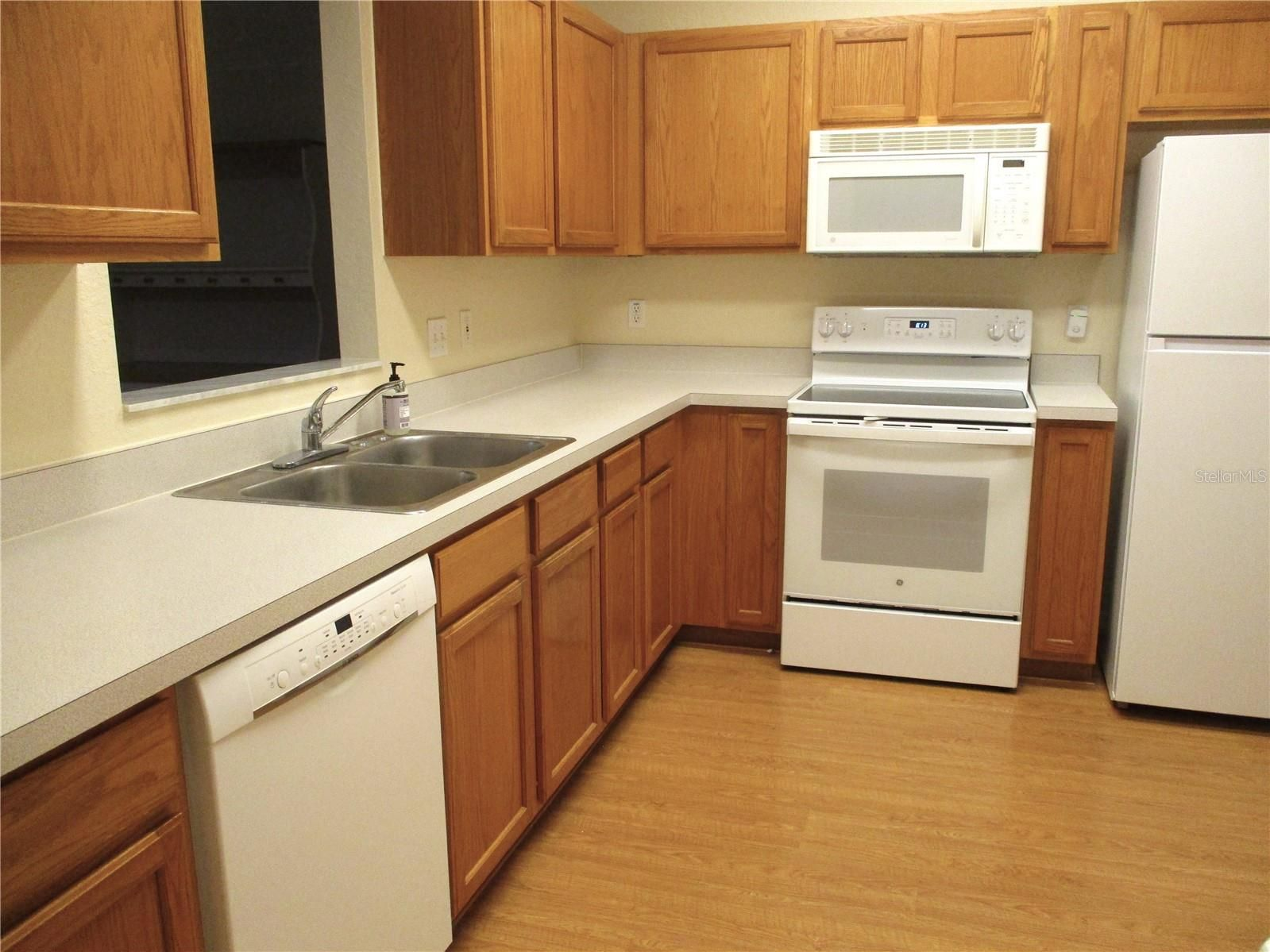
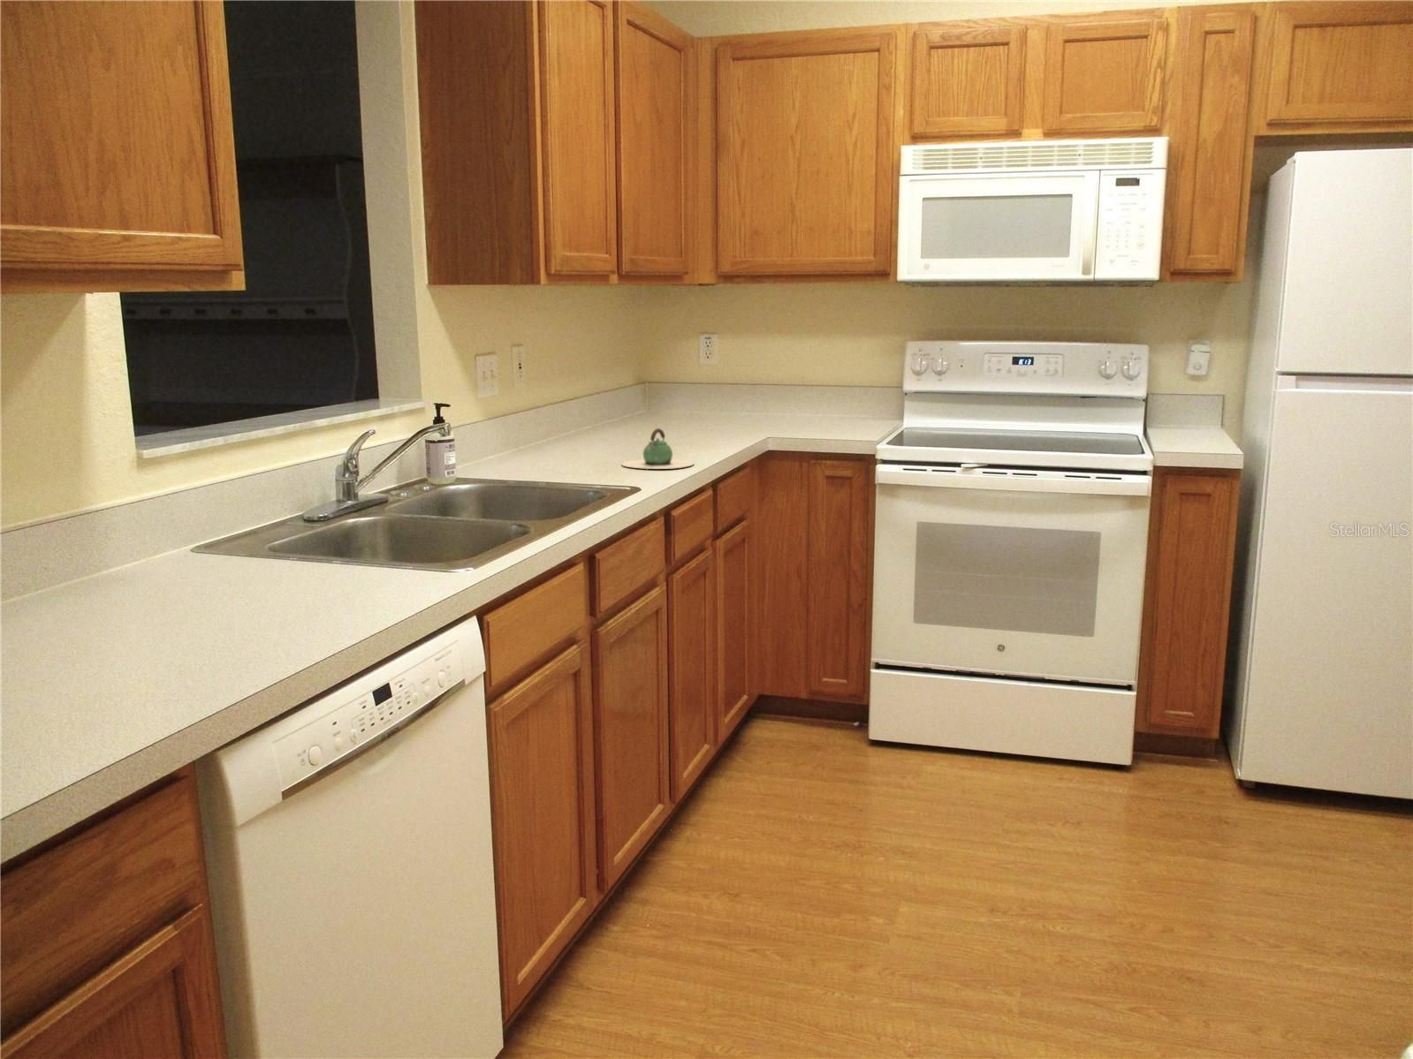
+ teapot [621,427,694,469]
